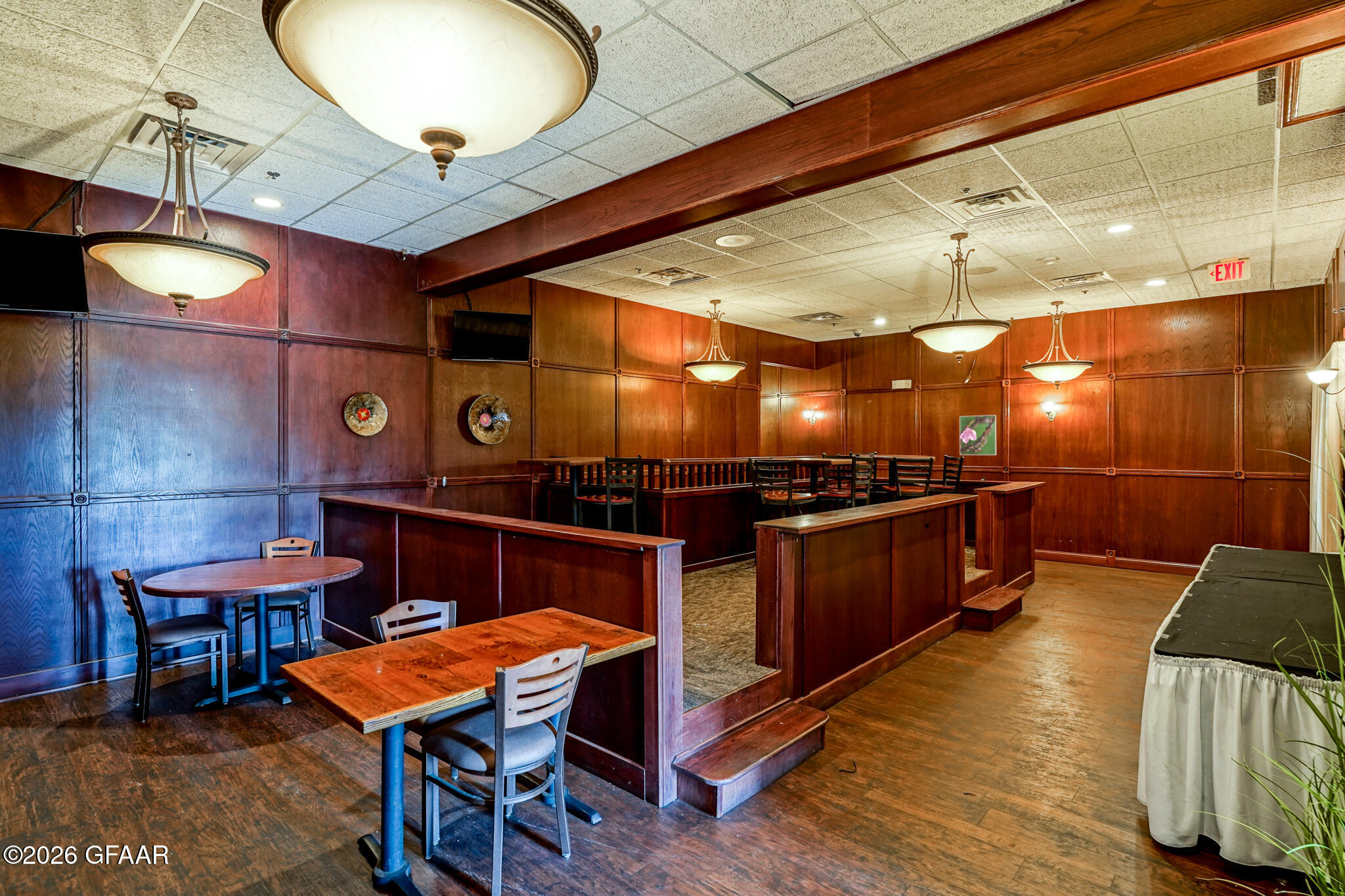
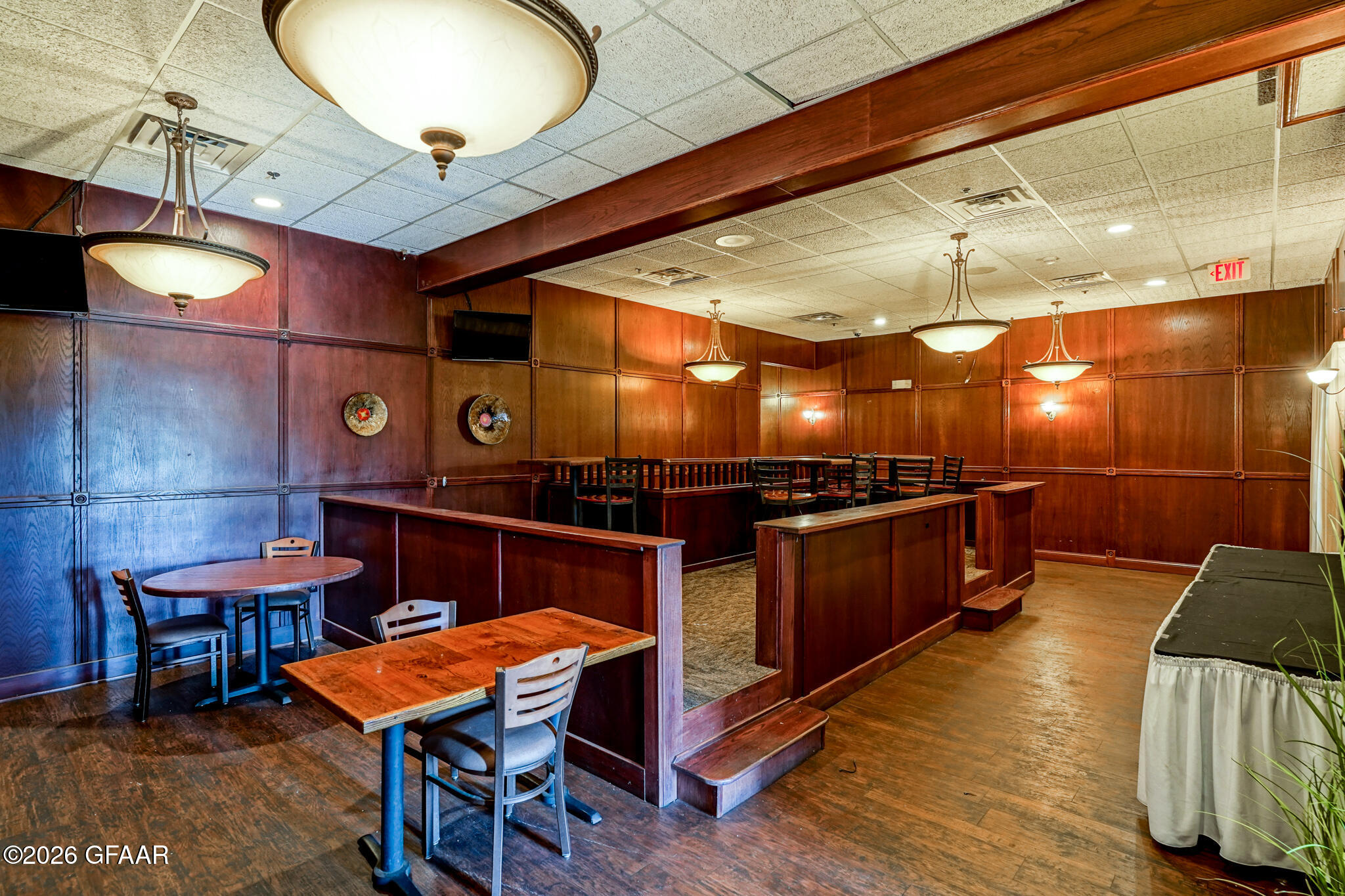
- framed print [959,414,997,456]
